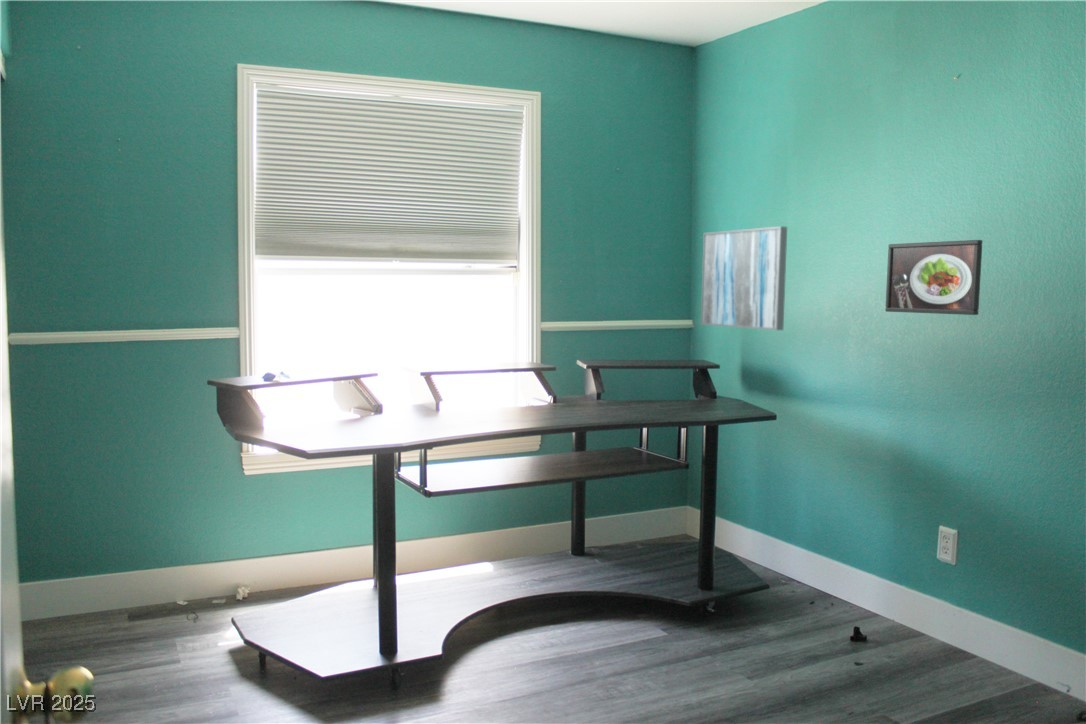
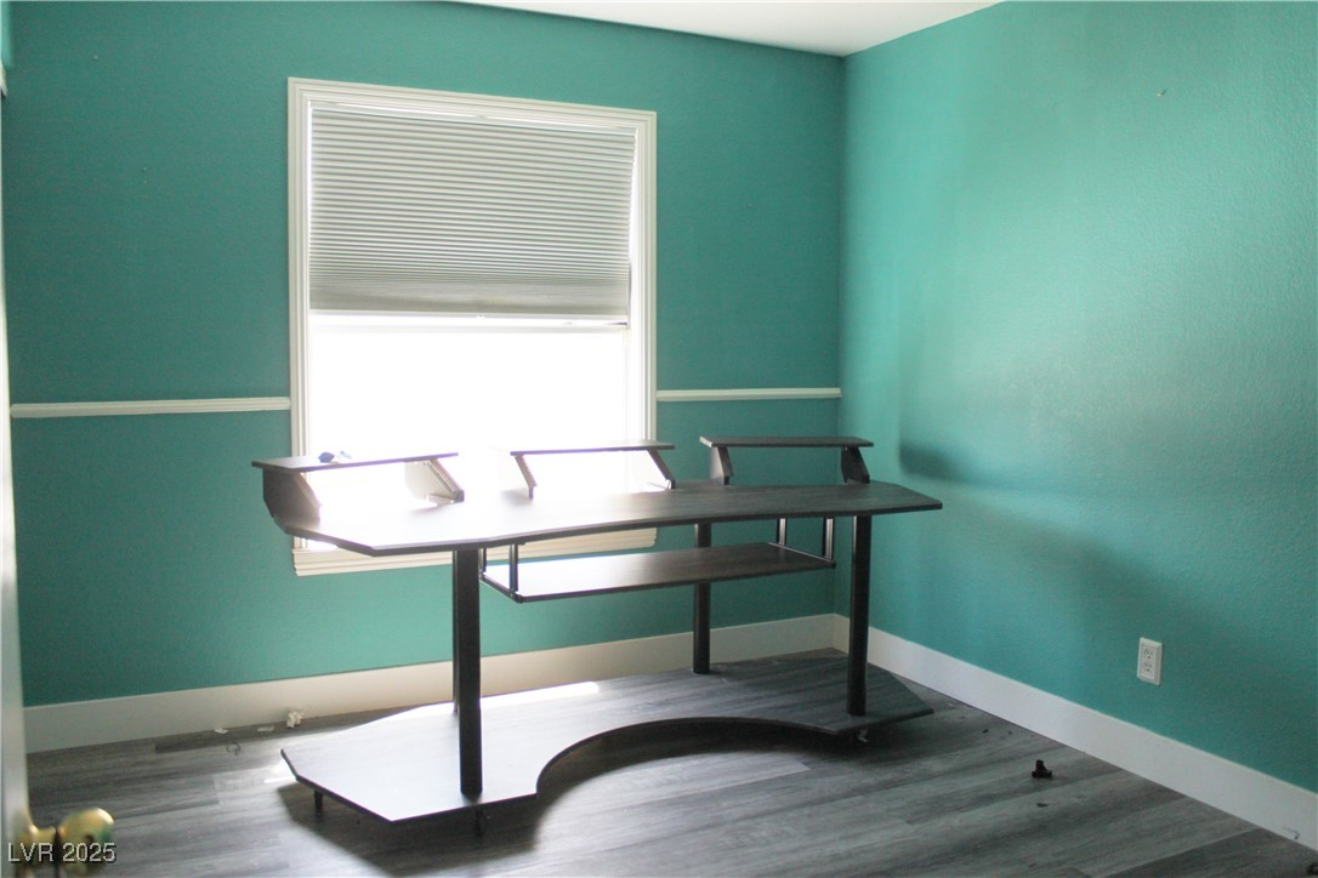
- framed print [884,239,983,316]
- wall art [700,225,788,331]
